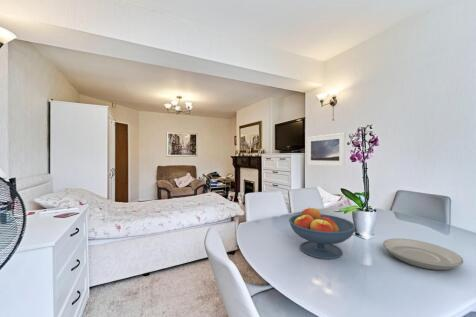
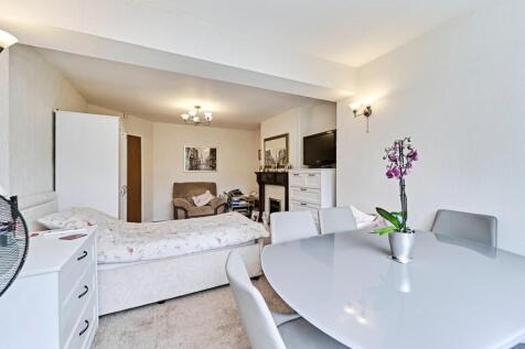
- plate [382,238,464,271]
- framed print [306,132,346,167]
- fruit bowl [288,207,357,260]
